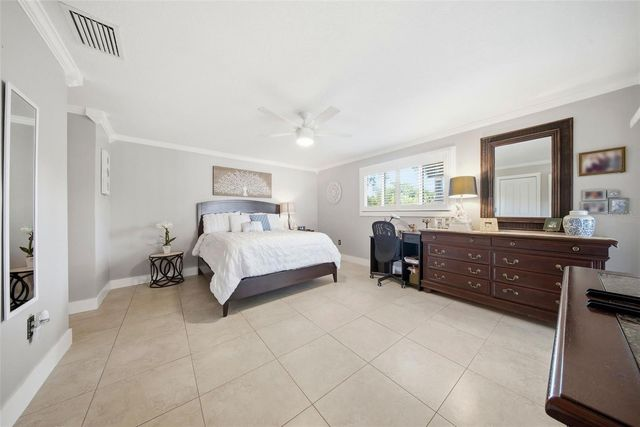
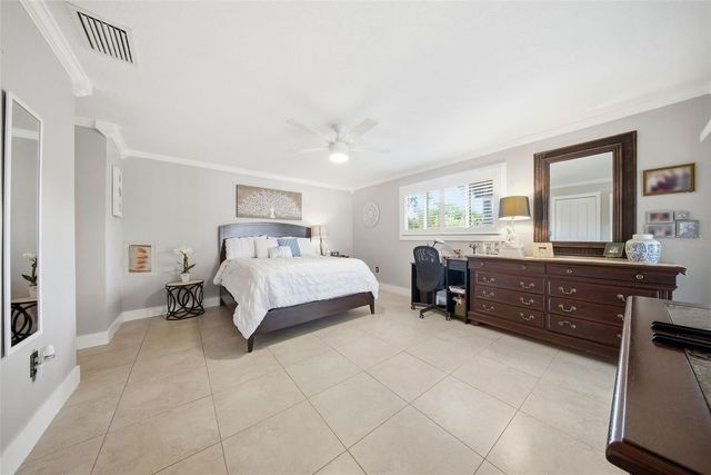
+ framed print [121,239,158,279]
